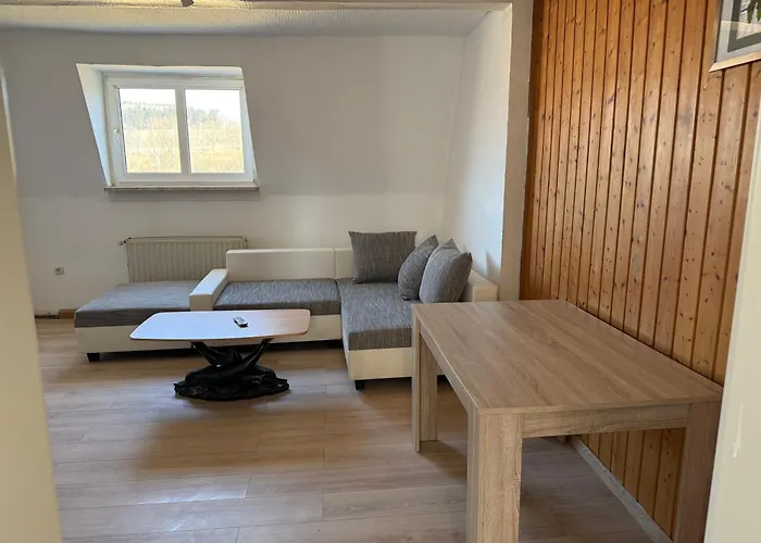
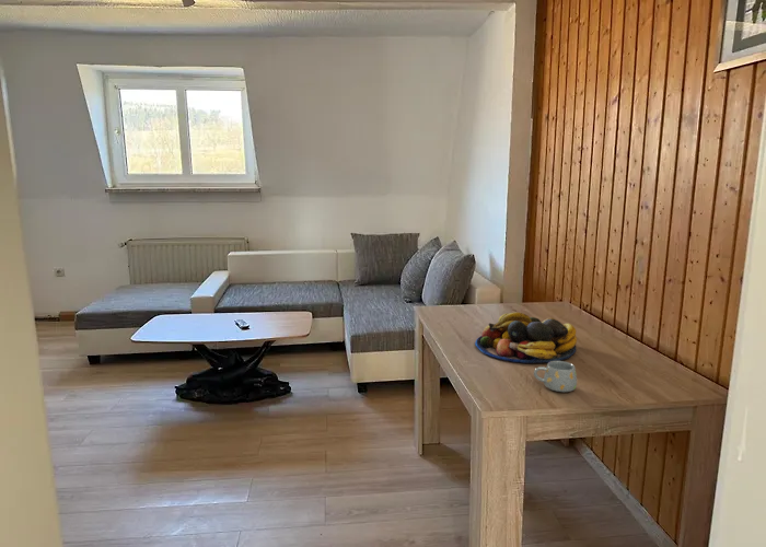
+ mug [533,360,578,393]
+ fruit bowl [474,312,578,364]
